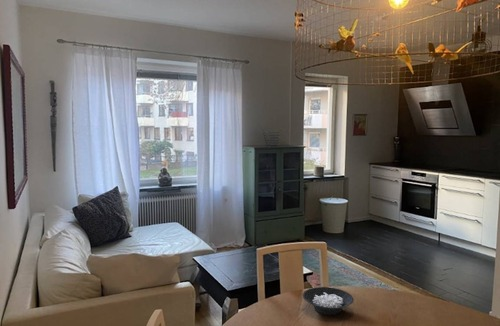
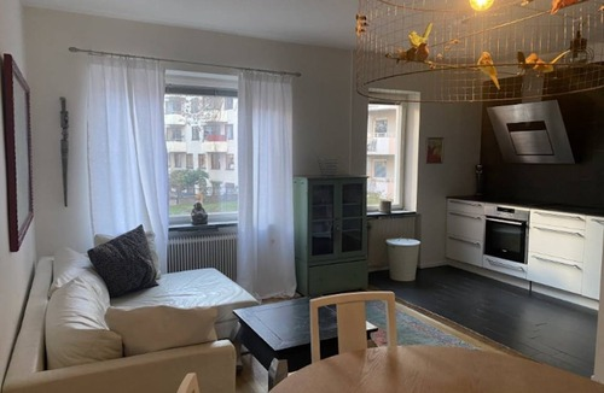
- cereal bowl [302,286,355,316]
